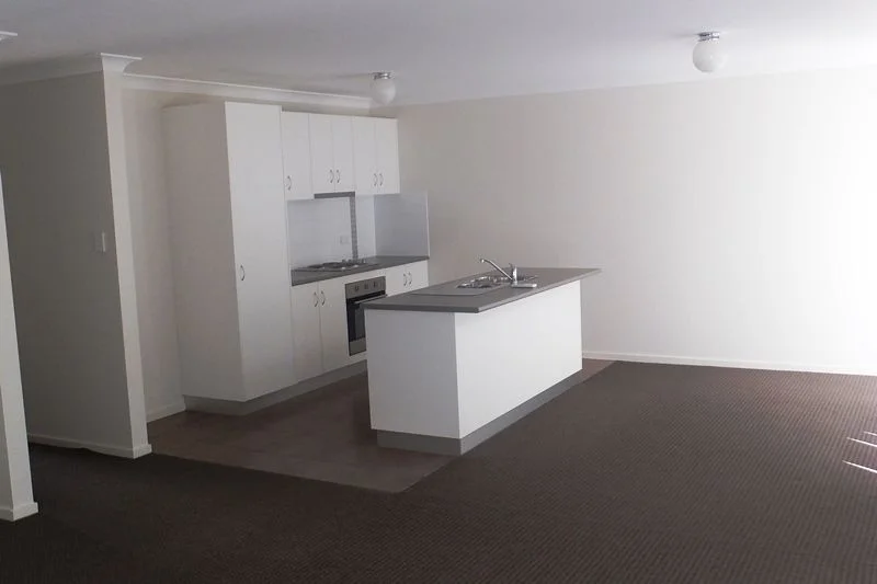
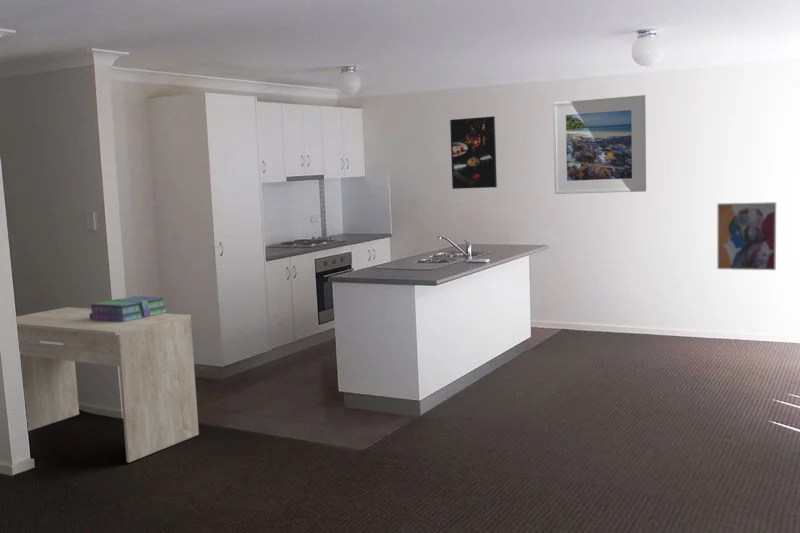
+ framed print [552,94,647,195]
+ wall art [716,201,777,271]
+ desk [15,306,200,464]
+ stack of books [89,295,168,322]
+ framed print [449,115,498,190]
